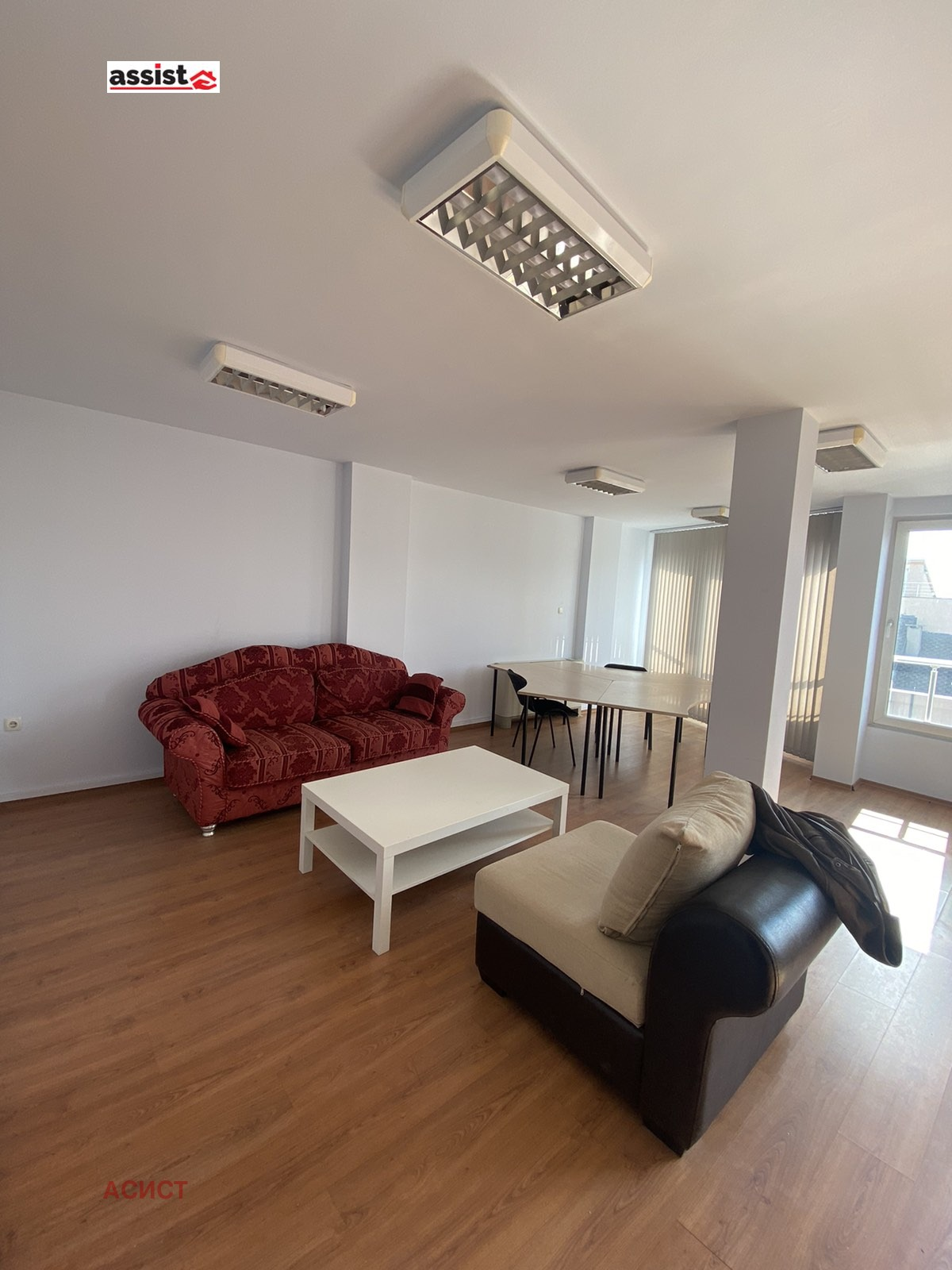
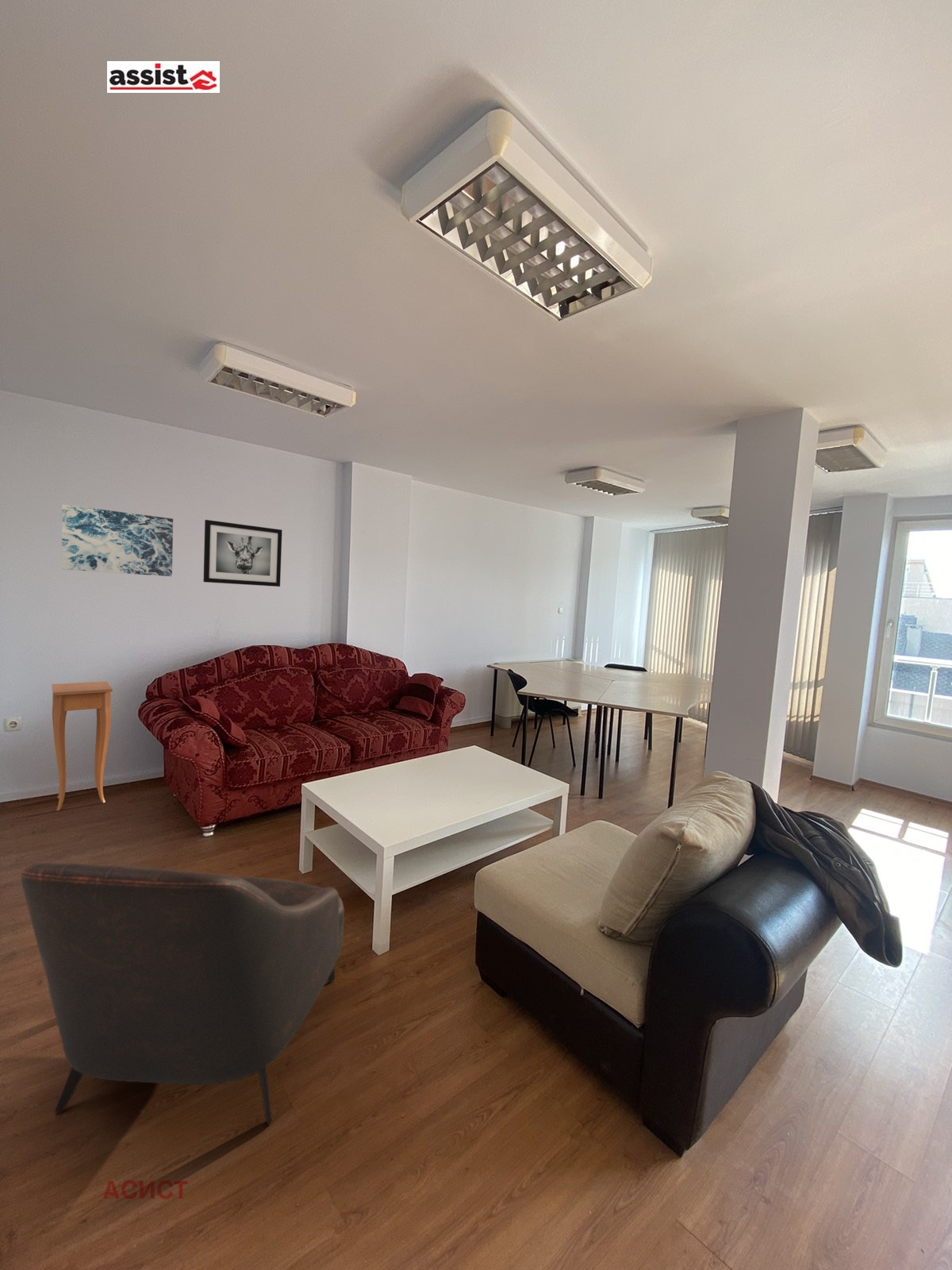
+ wall art [202,519,283,587]
+ side table [51,681,113,811]
+ armchair [20,862,345,1126]
+ wall art [61,504,174,577]
